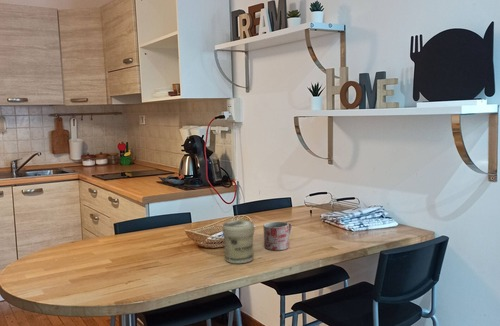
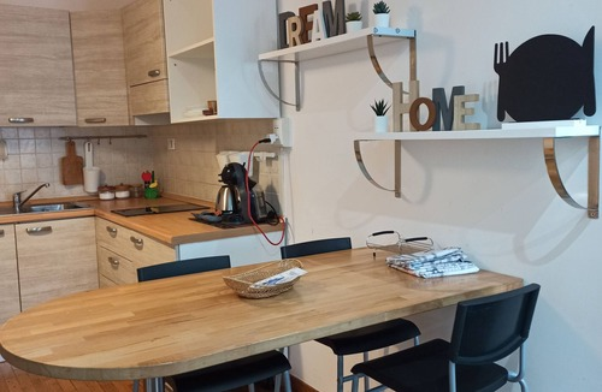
- mug [263,221,293,251]
- jar [221,219,255,264]
